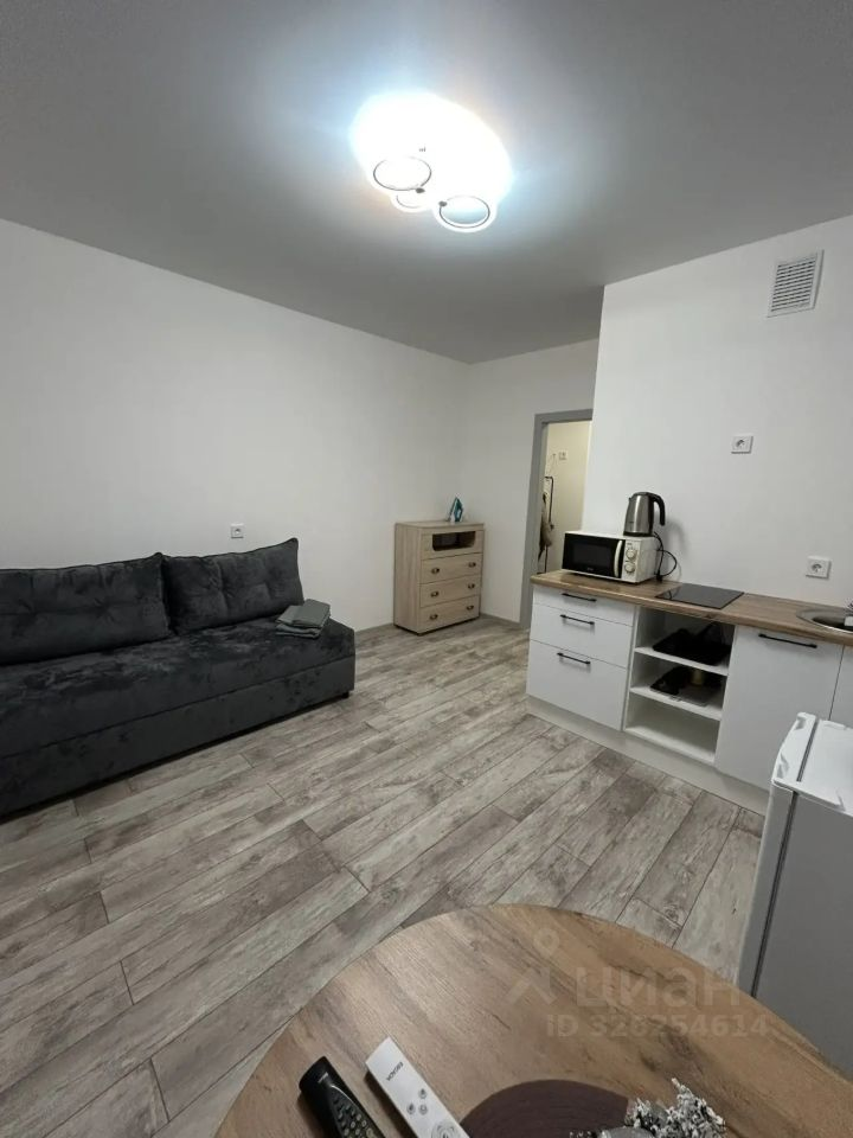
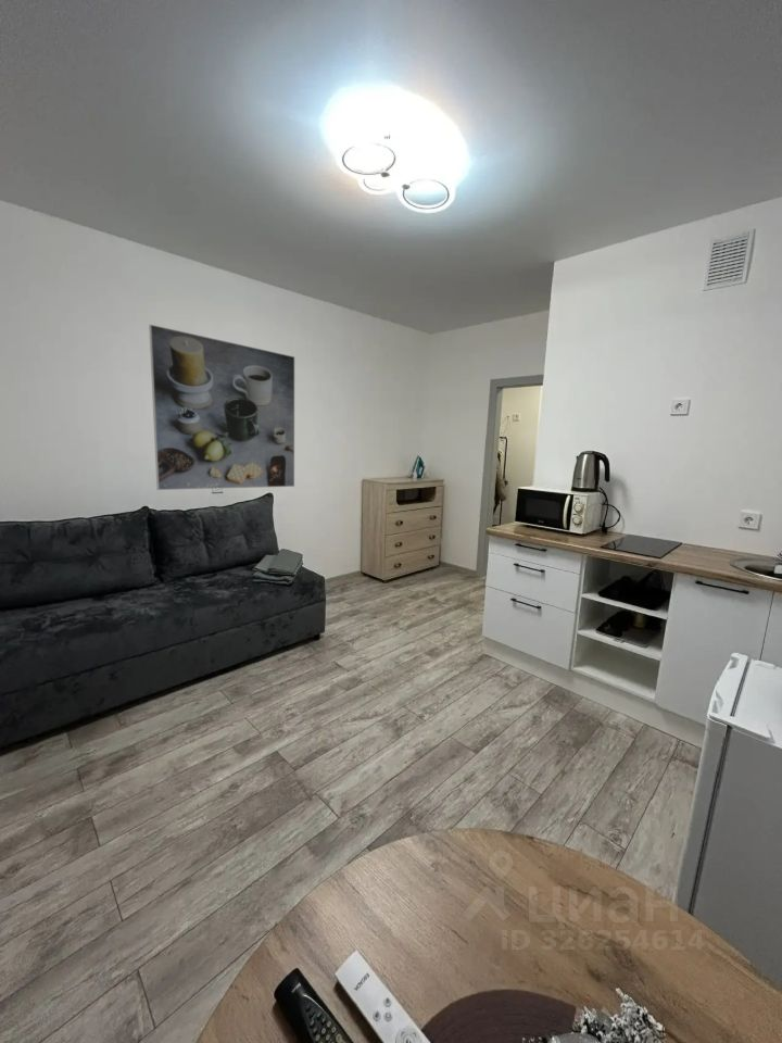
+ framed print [148,324,295,491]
